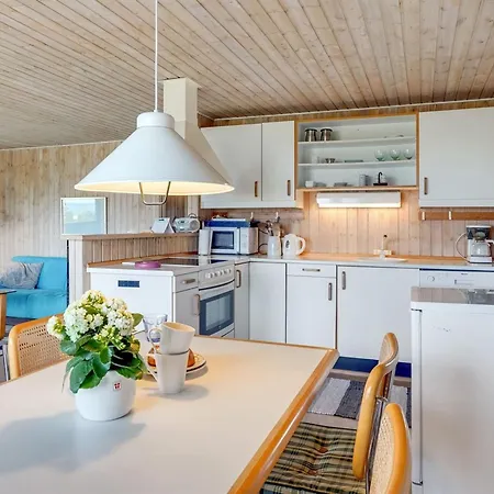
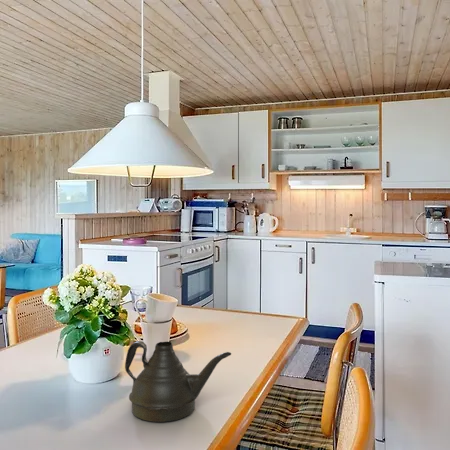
+ teapot [124,340,232,423]
